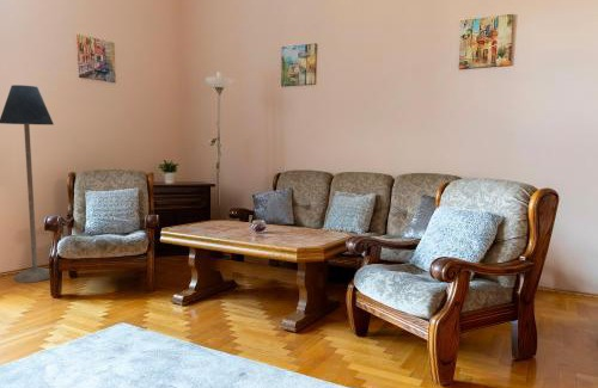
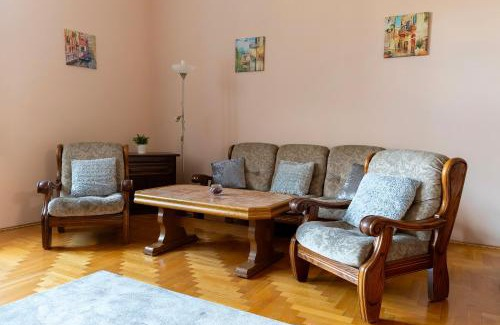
- floor lamp [0,84,55,284]
